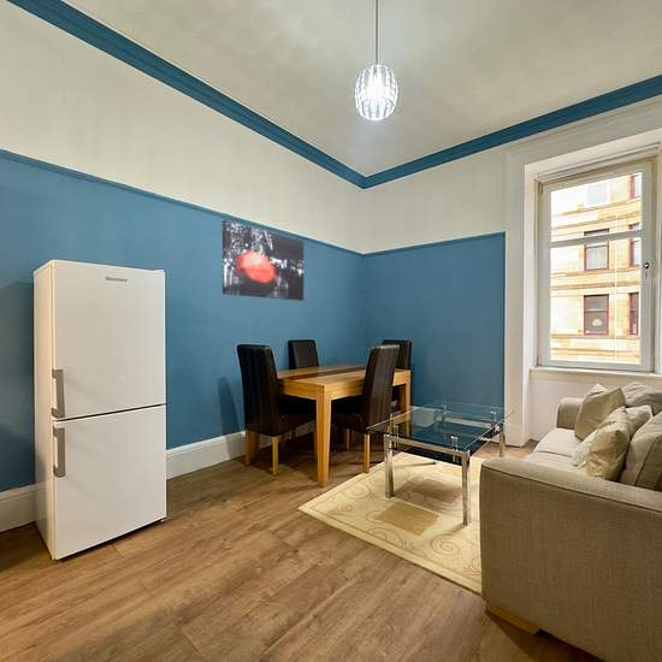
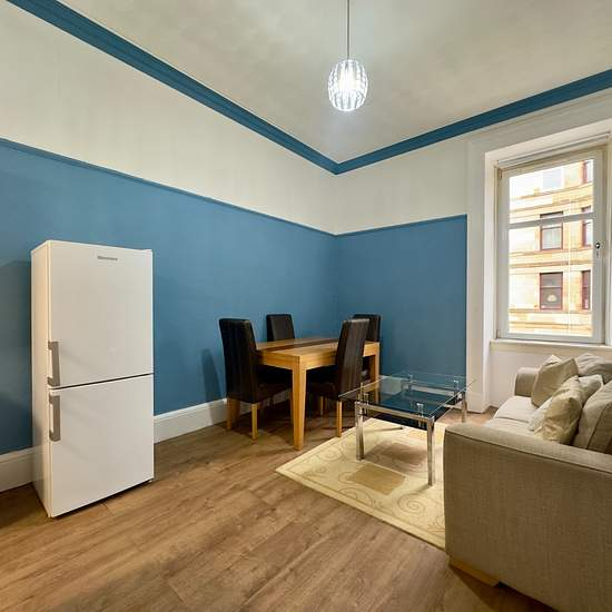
- wall art [221,219,305,302]
